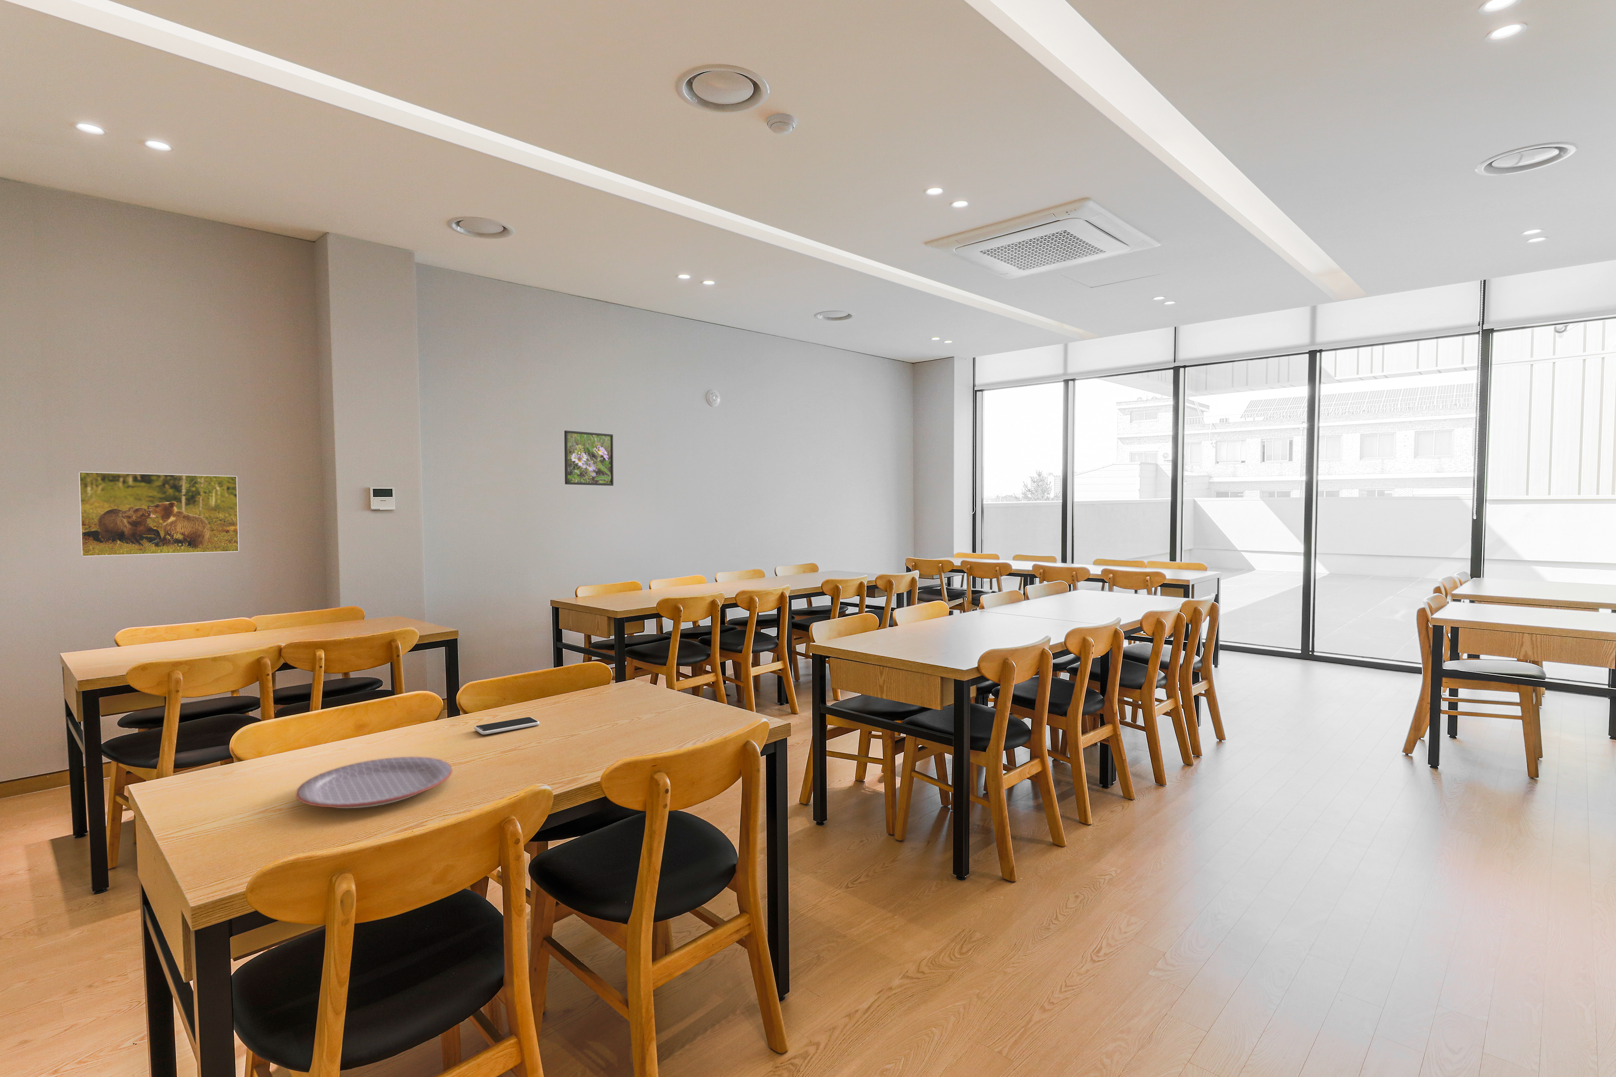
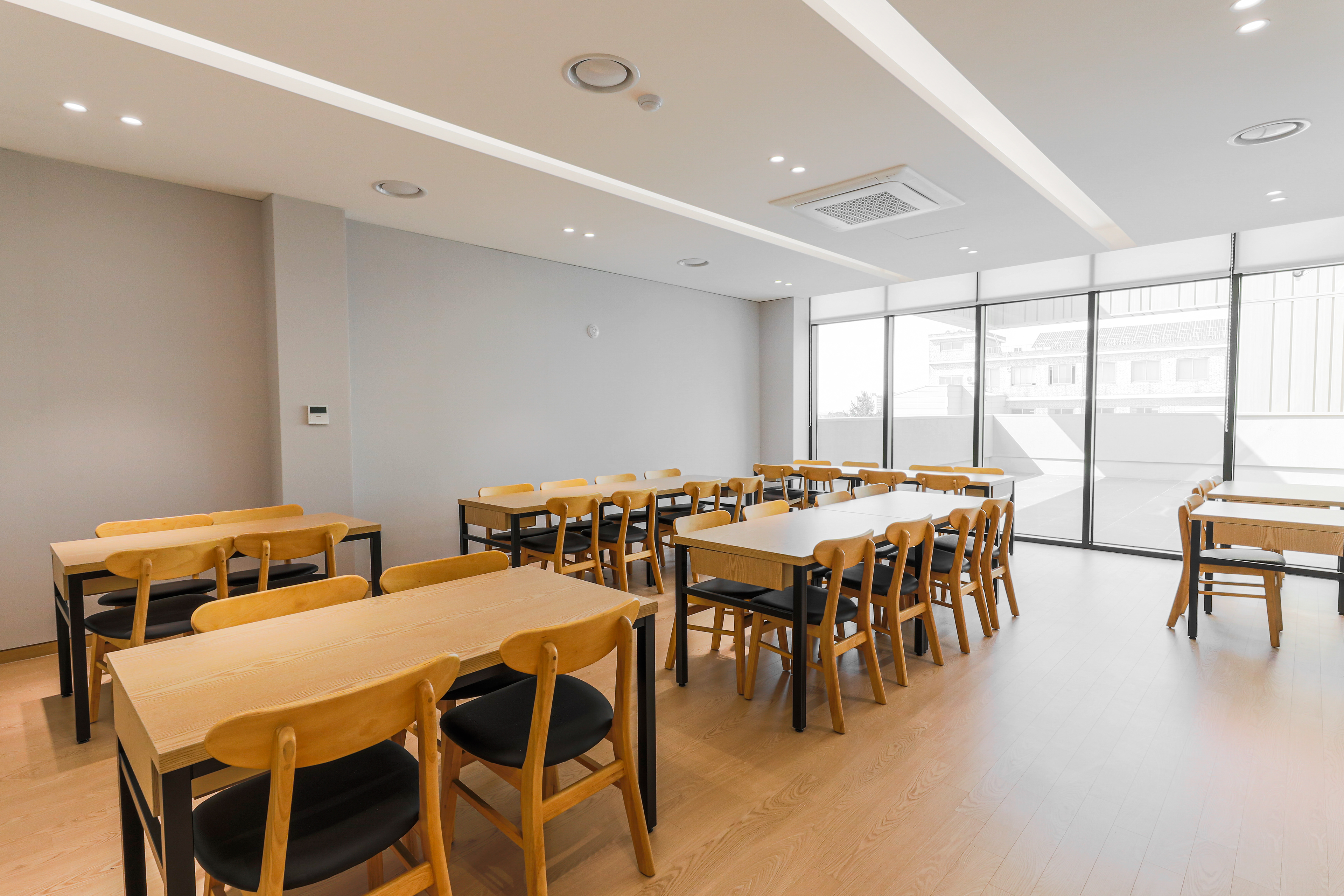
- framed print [78,471,239,557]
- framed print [564,430,614,487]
- smartphone [474,716,540,734]
- plate [295,756,453,809]
